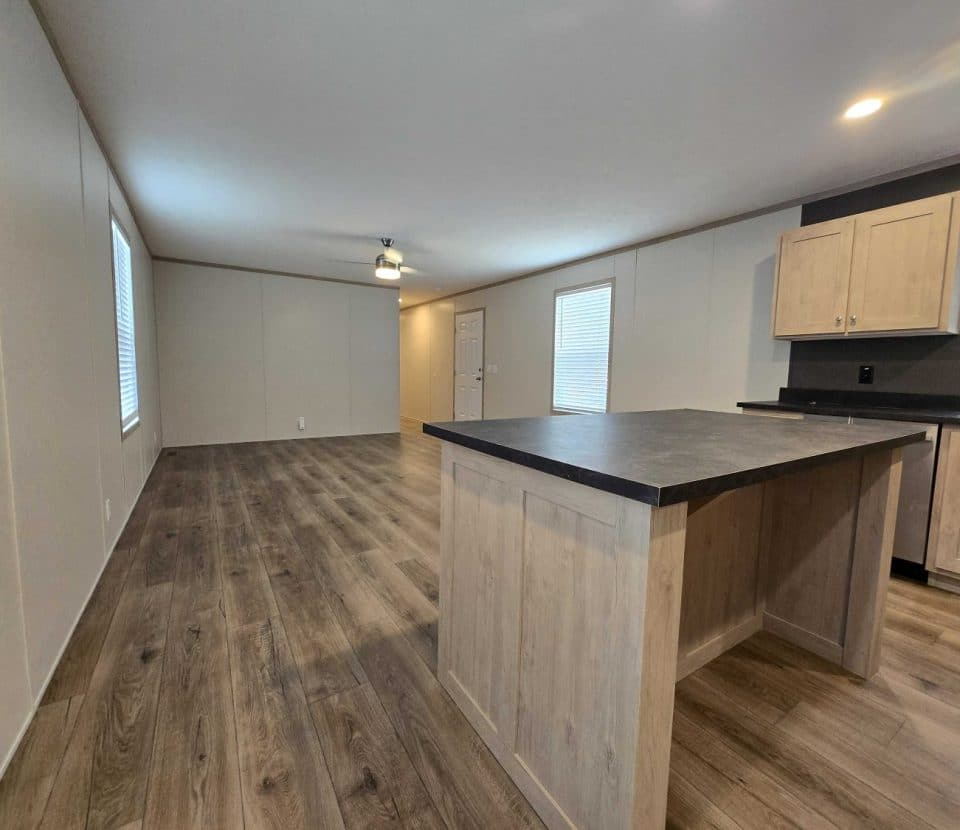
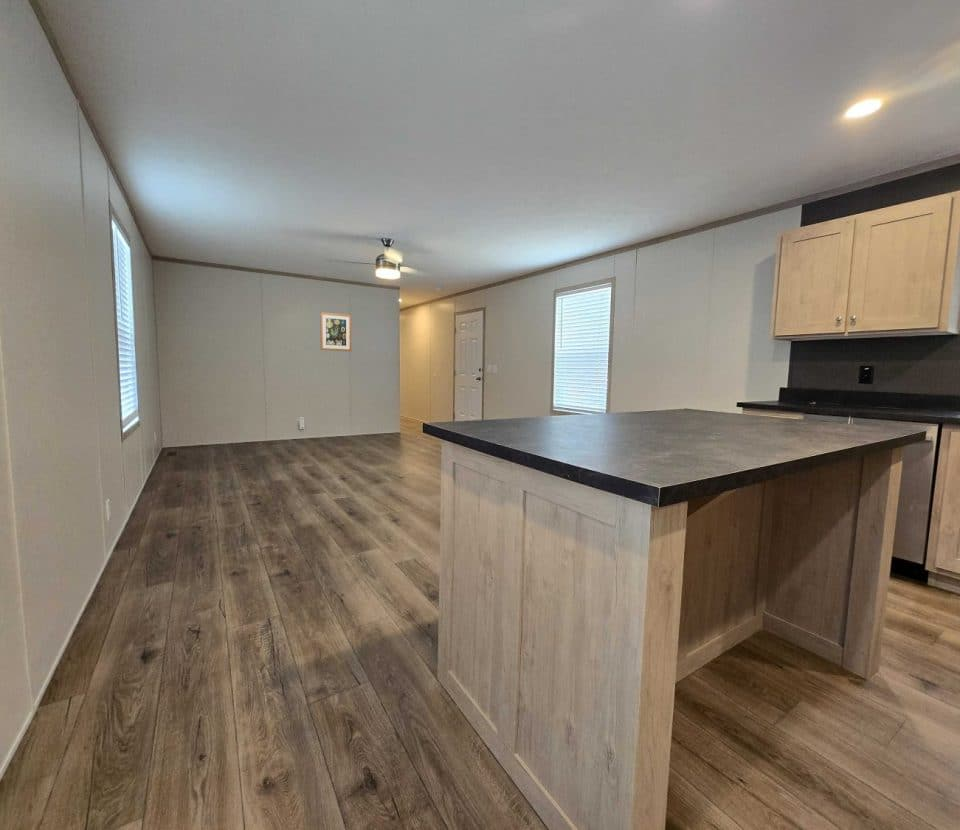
+ wall art [319,311,352,352]
